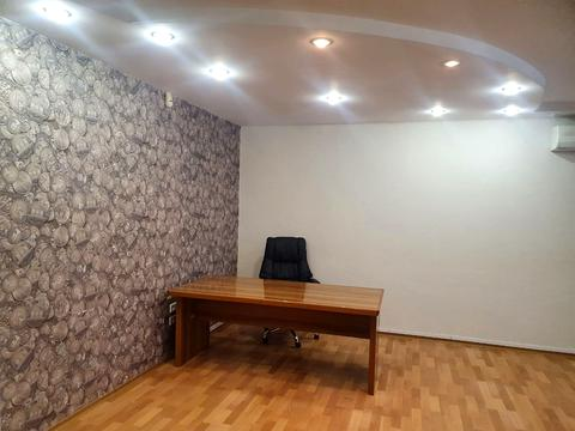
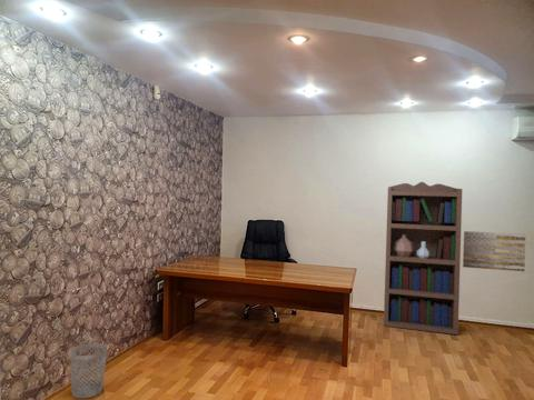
+ wastebasket [69,342,108,400]
+ bookcase [383,181,464,336]
+ wall art [462,230,526,272]
